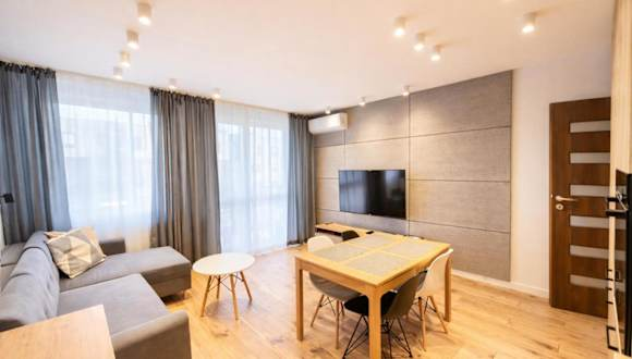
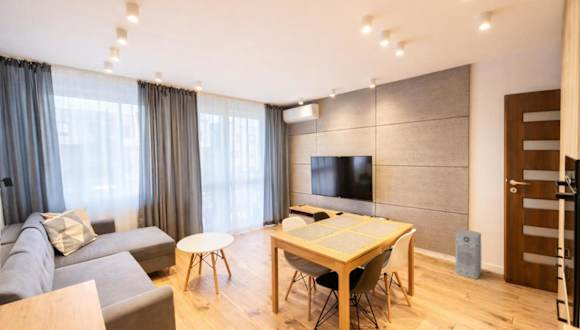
+ air purifier [454,229,482,280]
